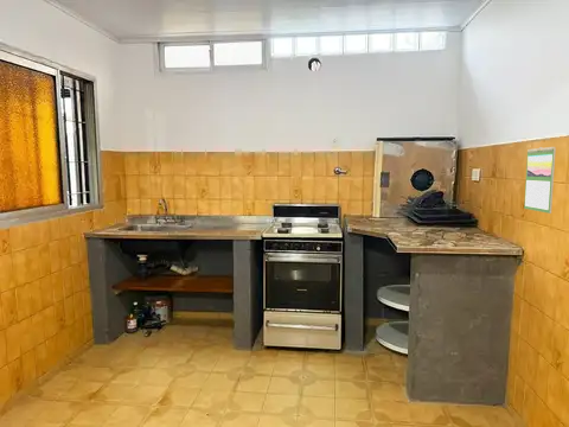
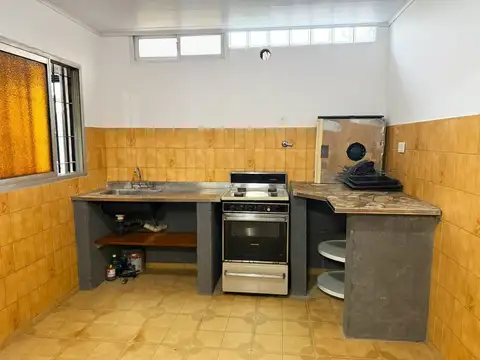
- calendar [523,146,557,215]
